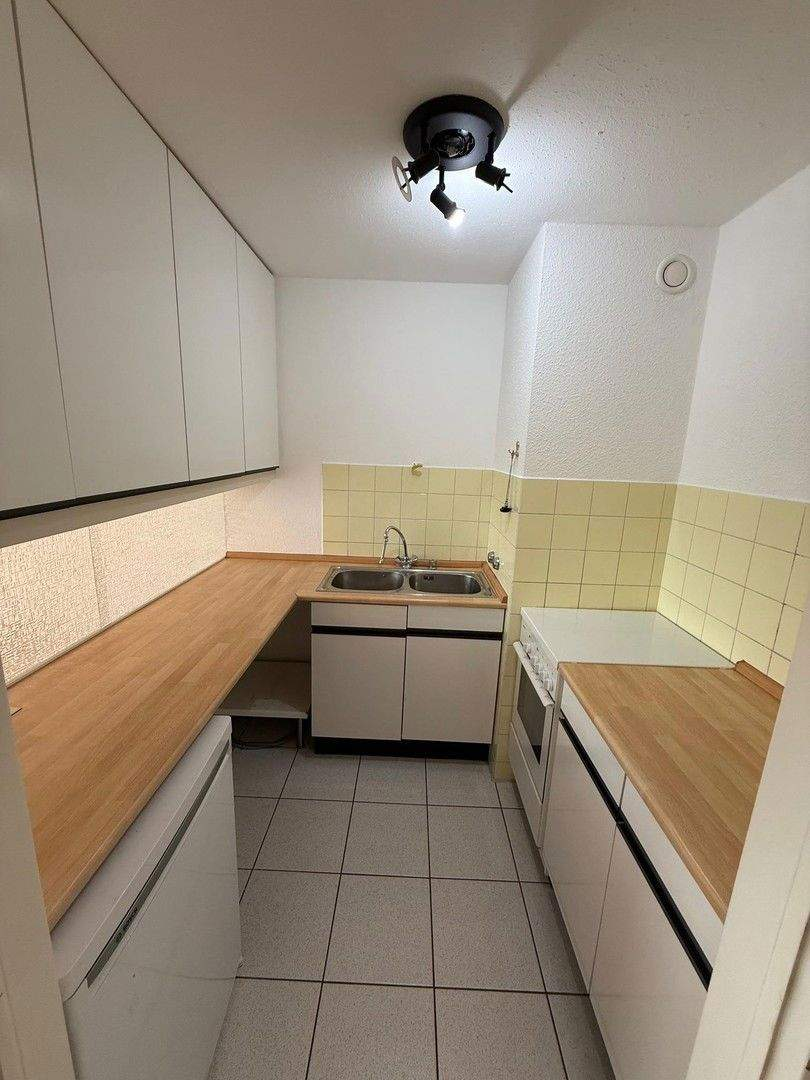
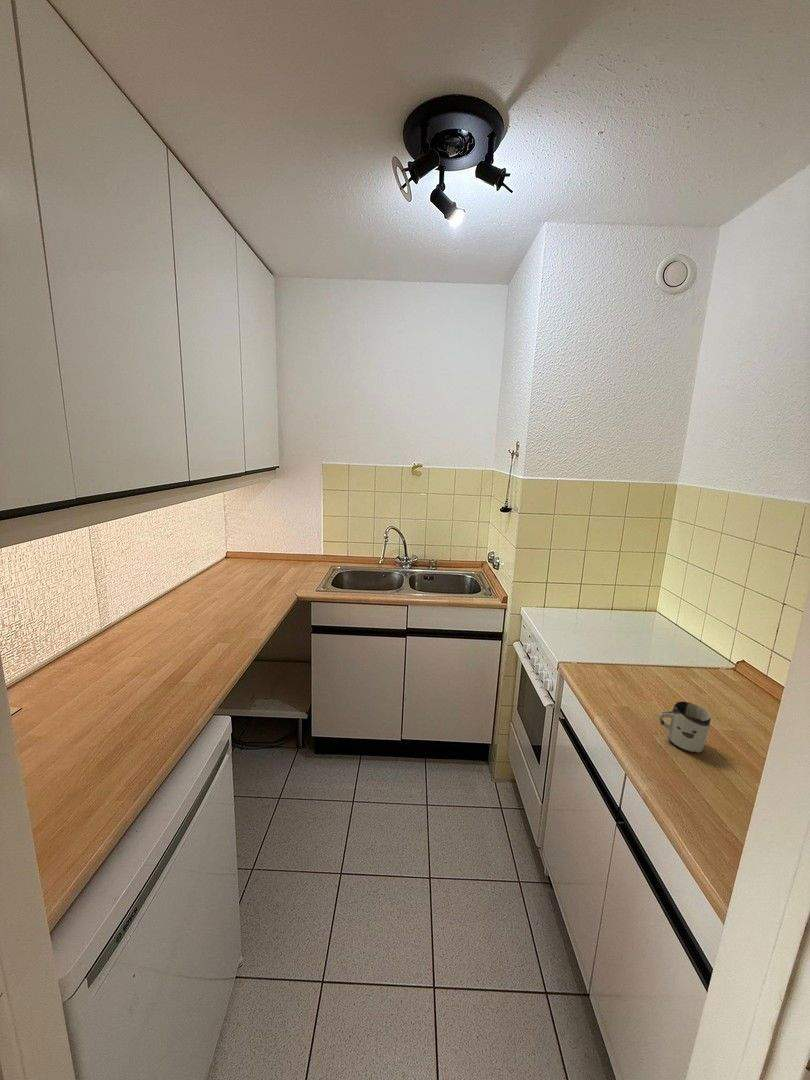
+ cup [658,701,712,754]
